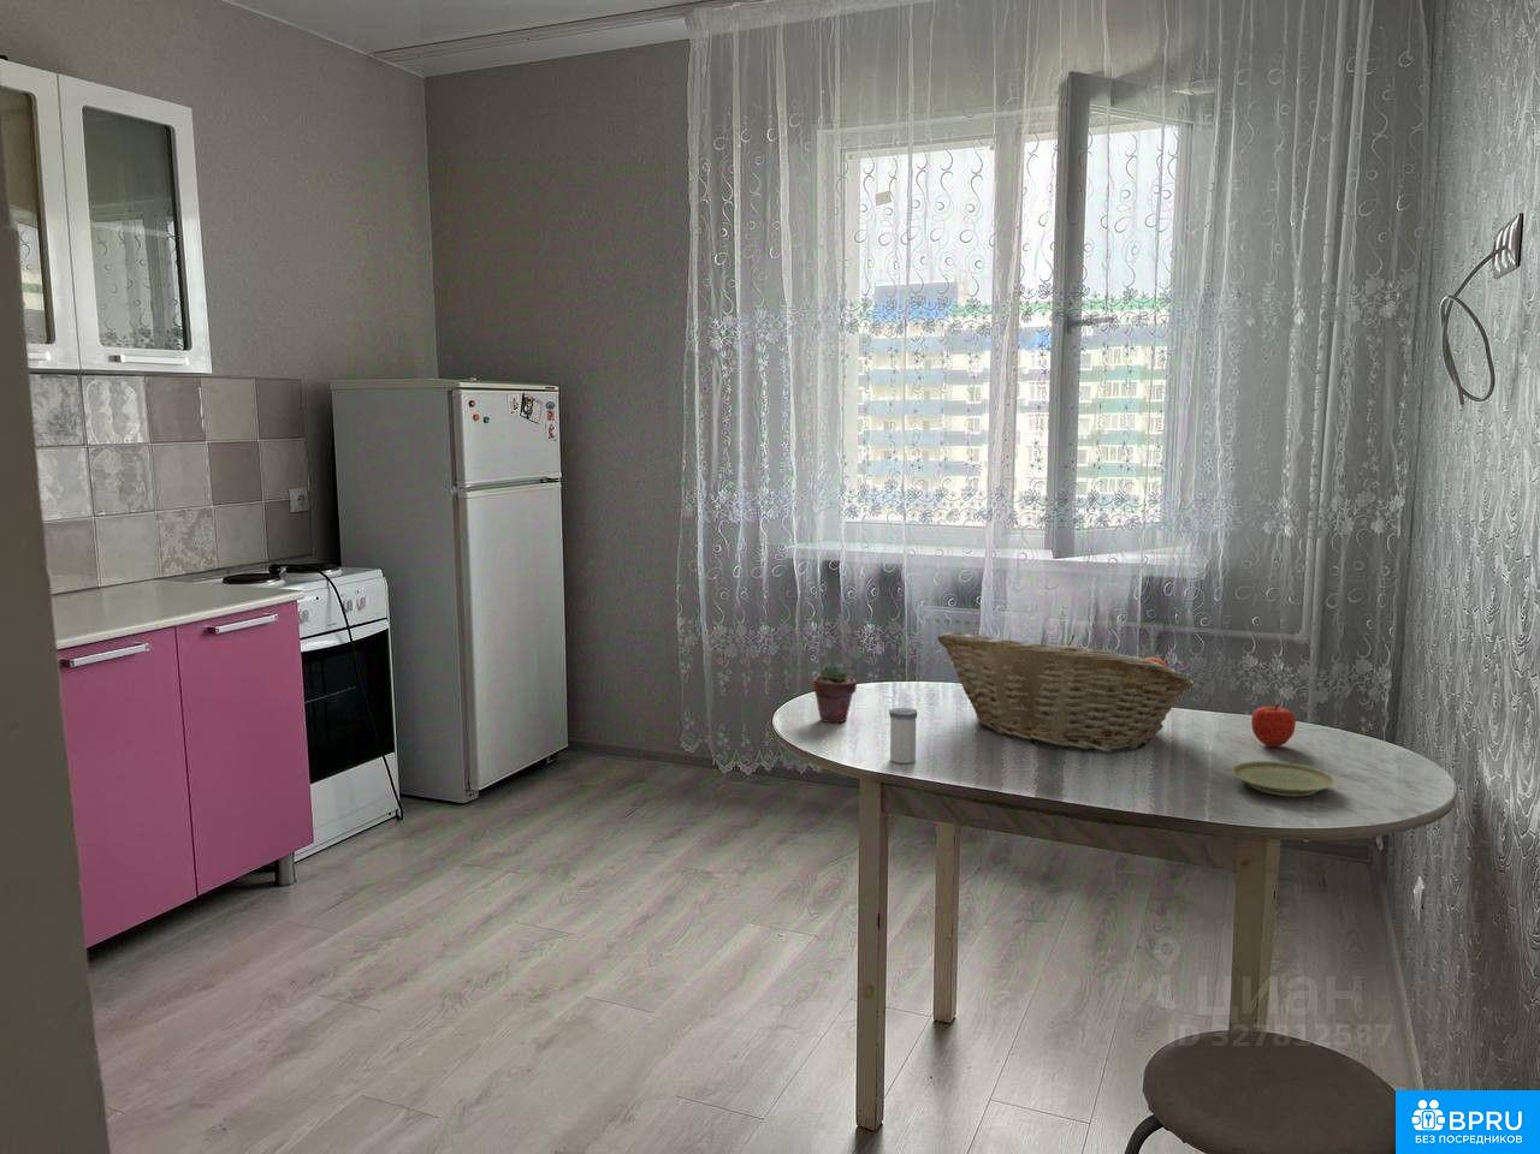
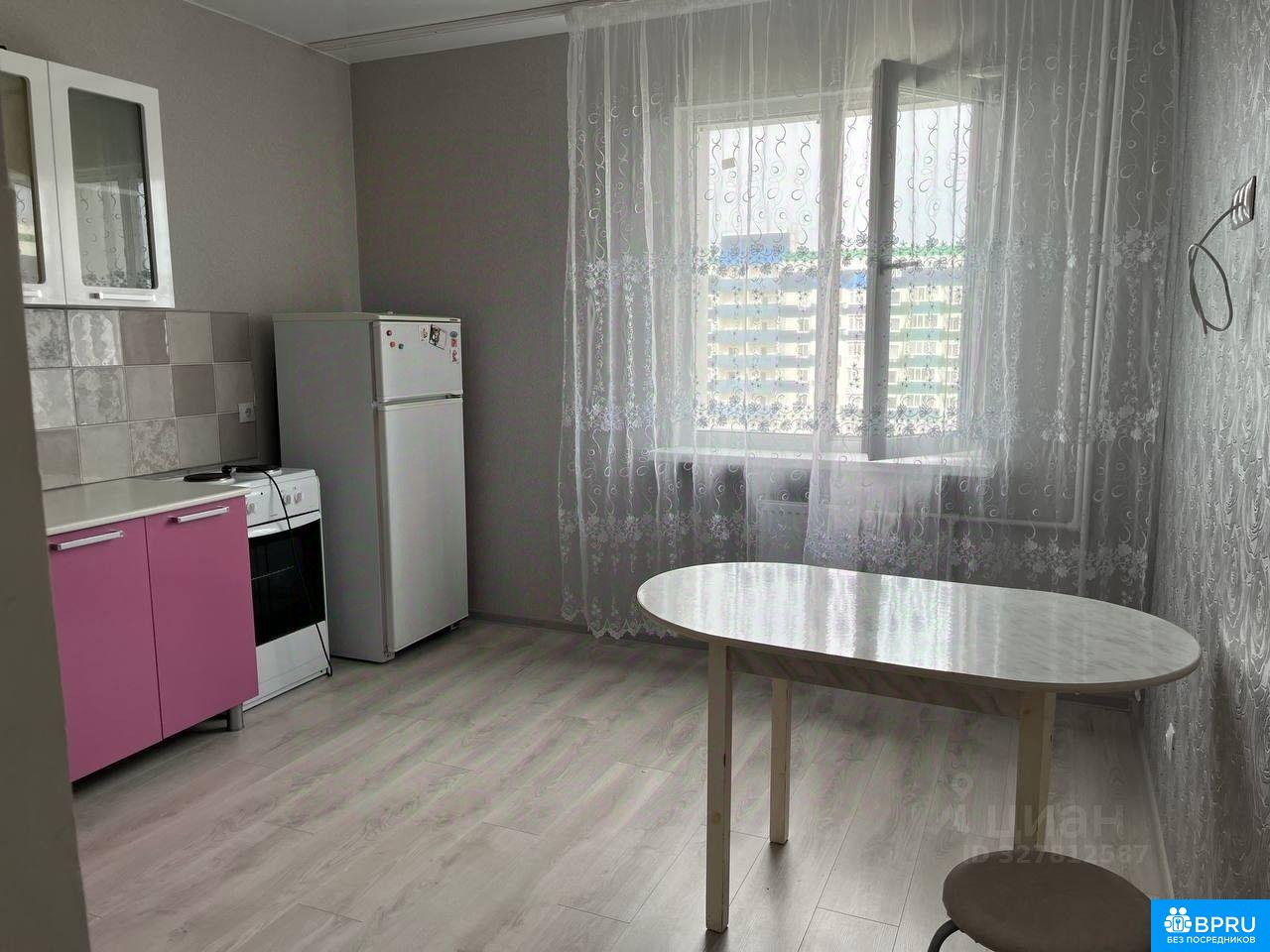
- plate [1230,760,1336,796]
- fruit basket [936,632,1196,754]
- fruit [1250,703,1297,748]
- salt shaker [888,707,918,765]
- potted succulent [812,661,857,724]
